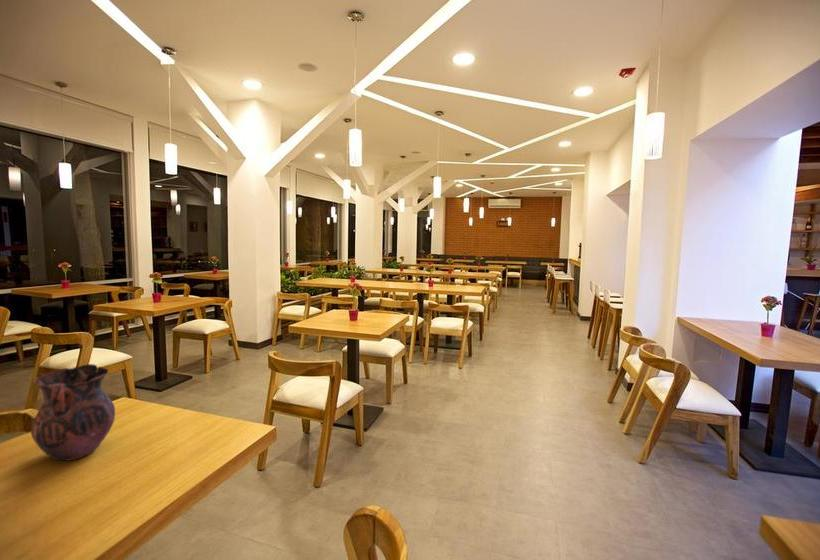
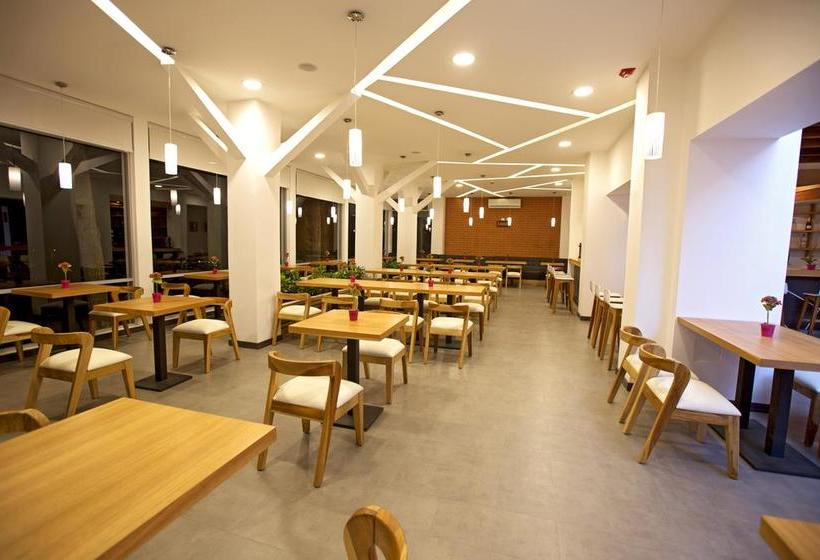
- vase [30,363,116,462]
